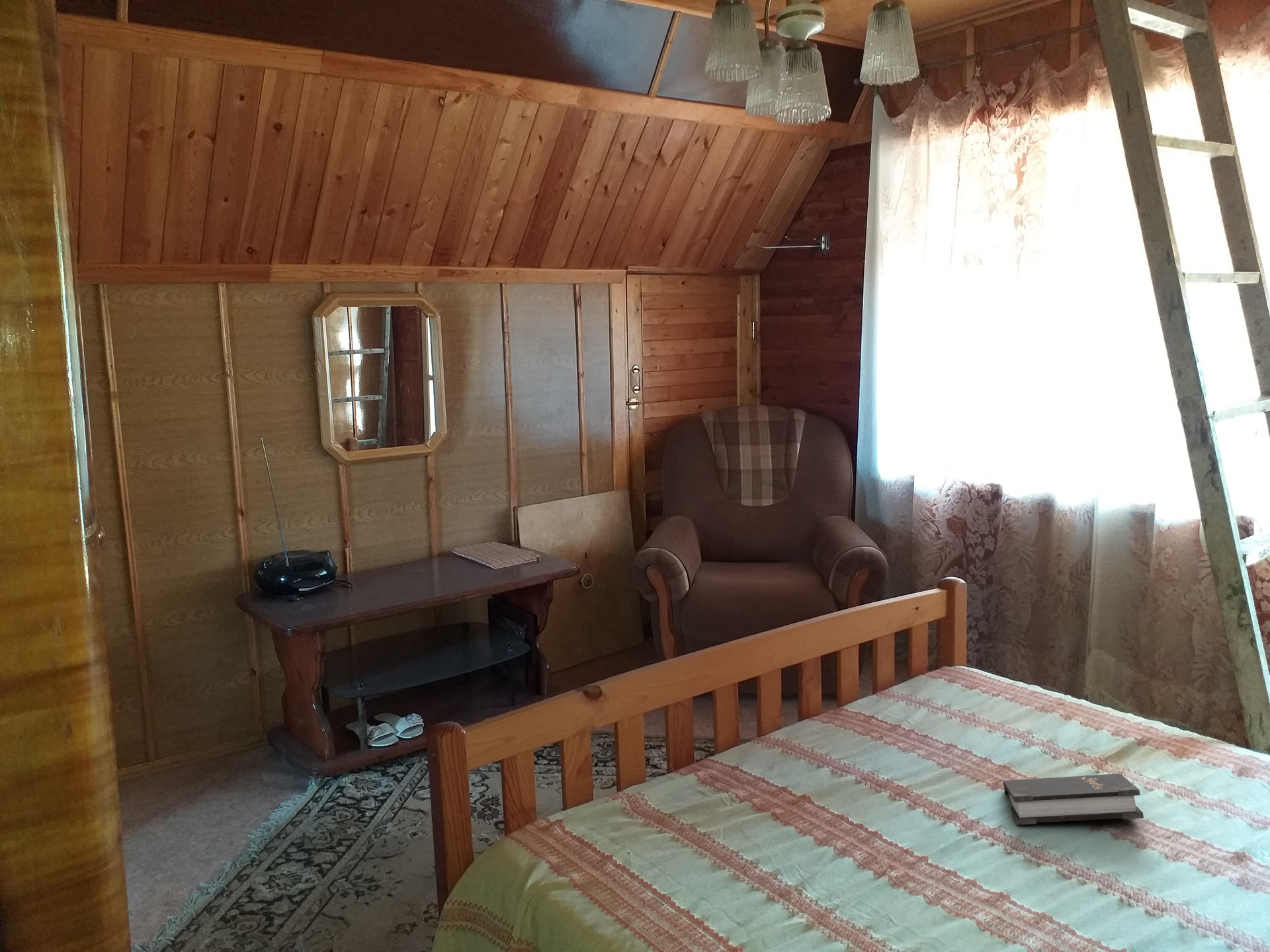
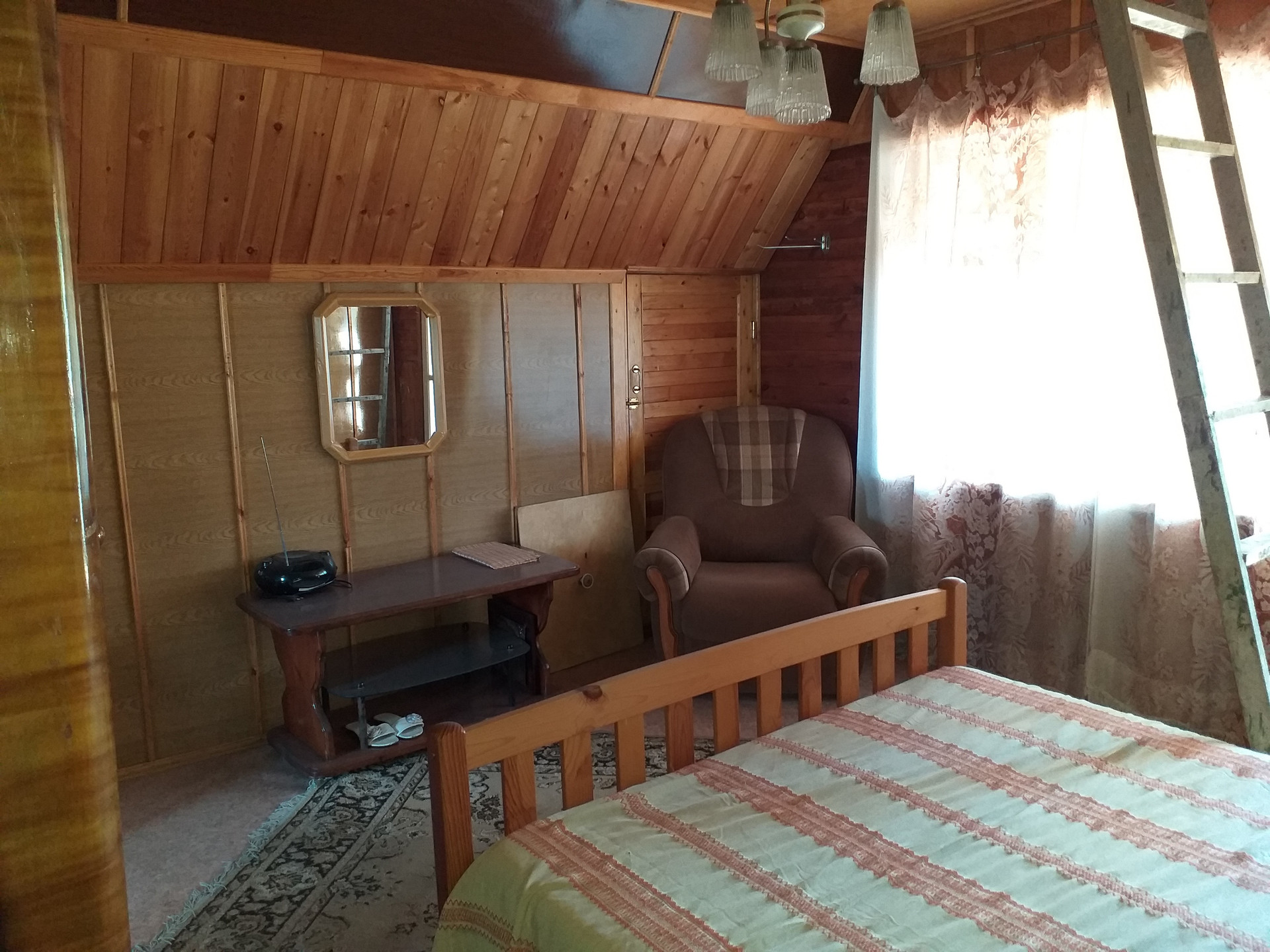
- hardback book [1003,773,1144,825]
